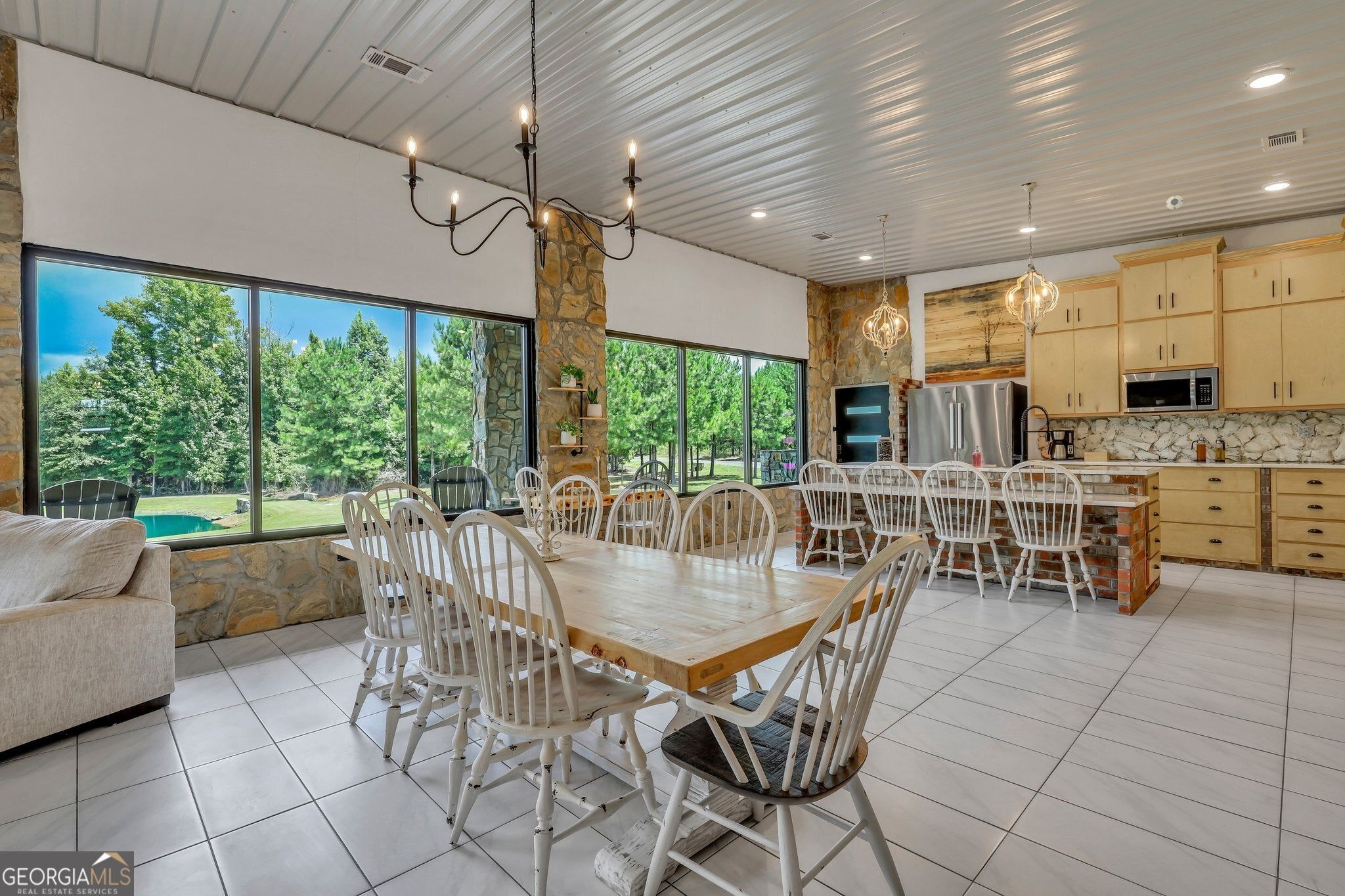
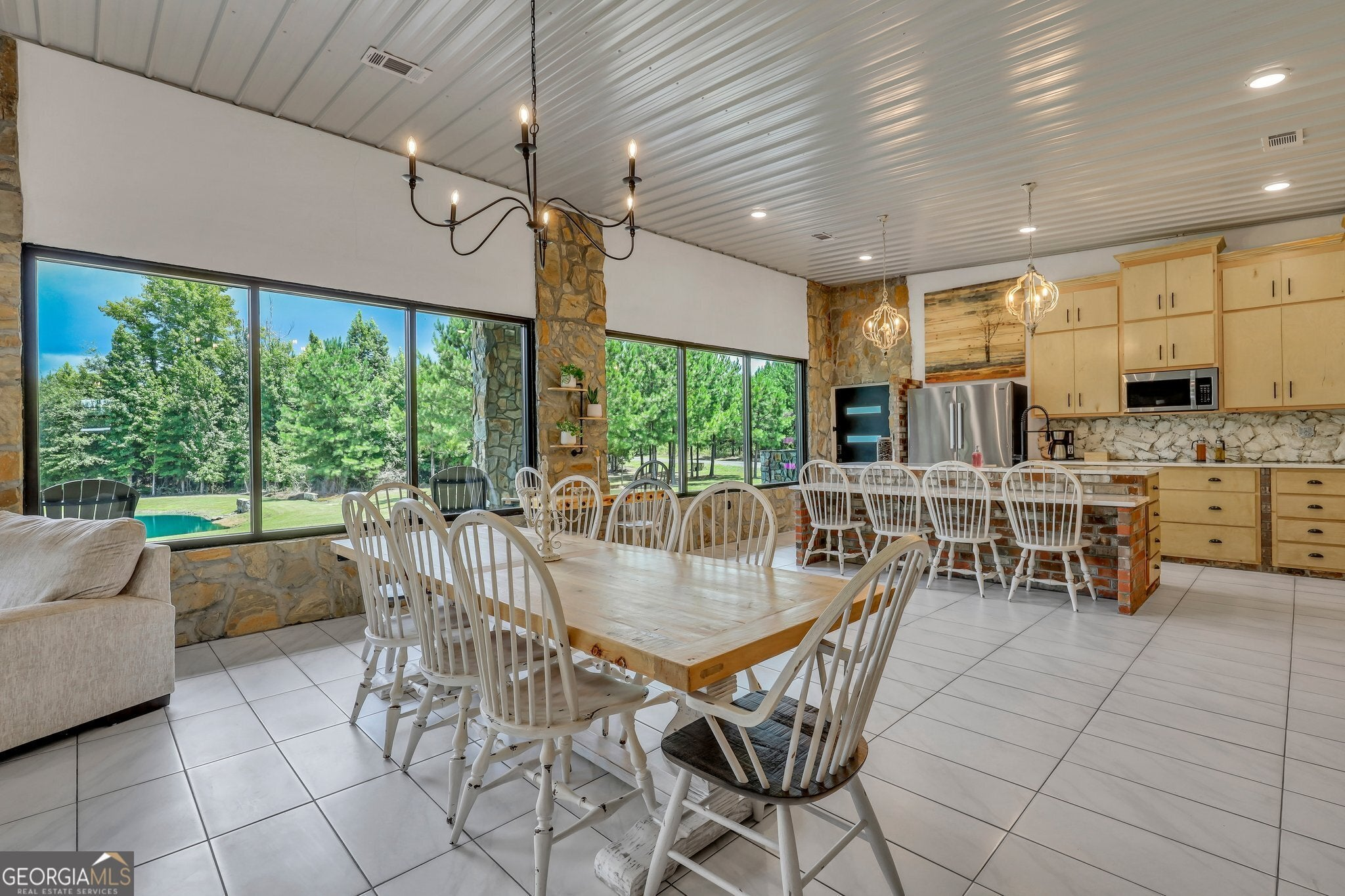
- smoke detector [1166,195,1183,210]
